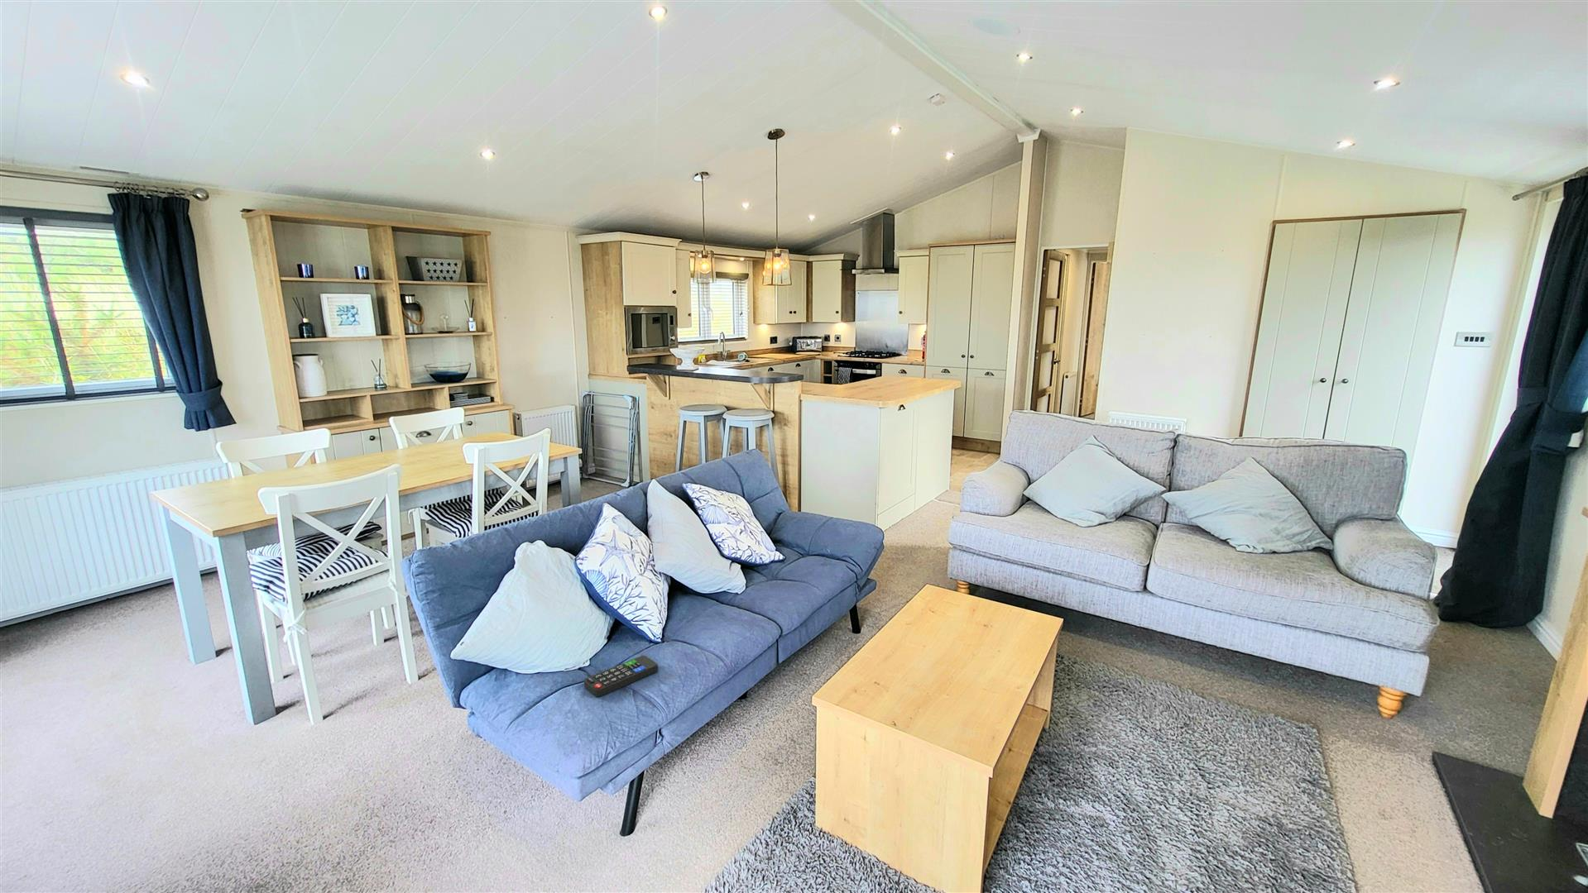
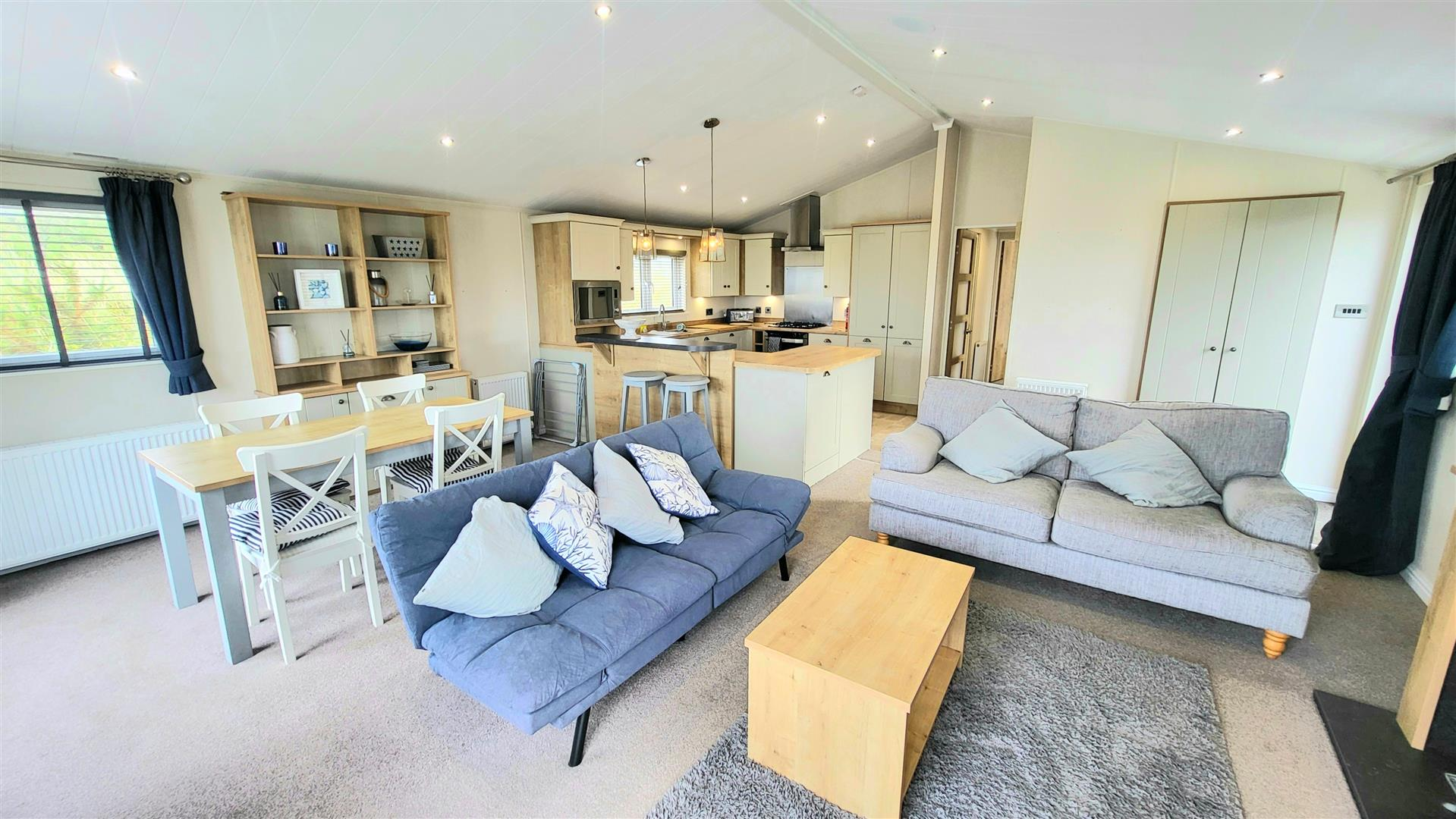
- remote control [584,655,659,698]
